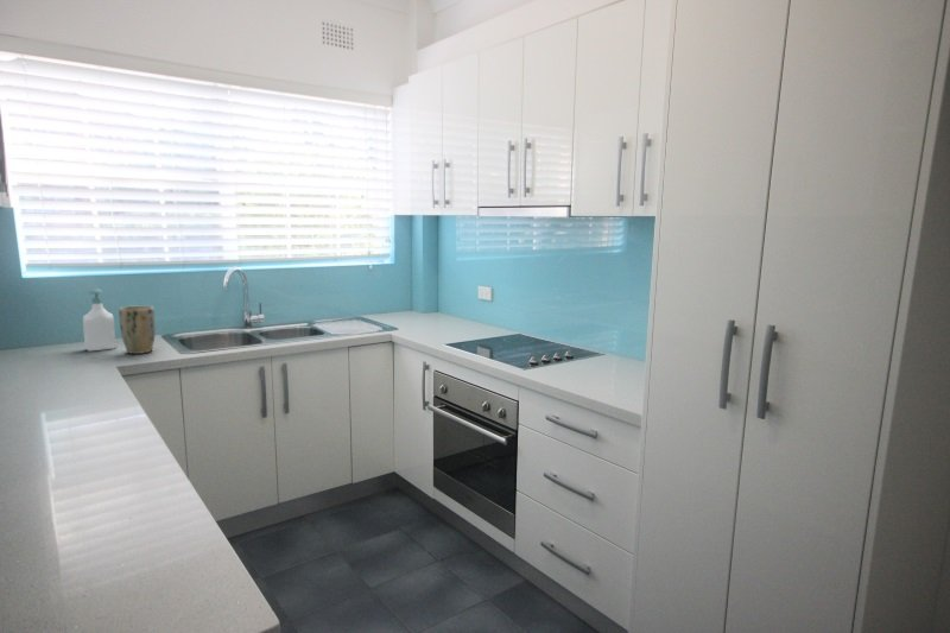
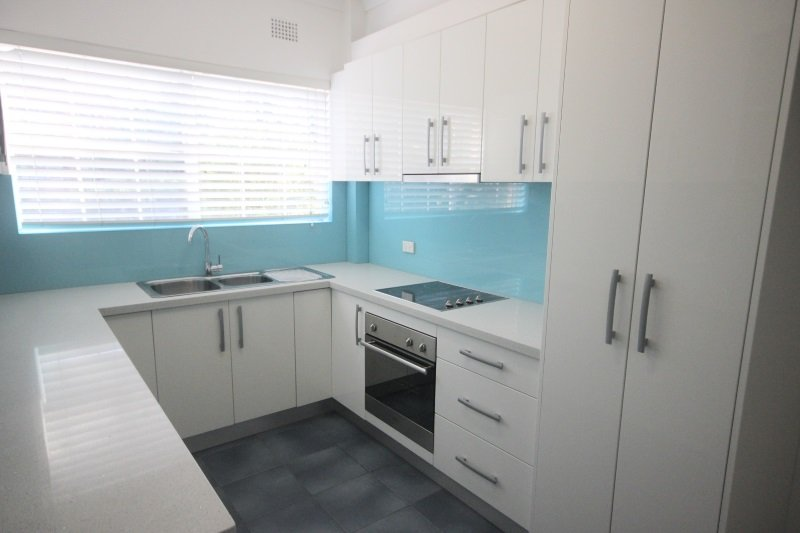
- soap bottle [82,287,118,353]
- plant pot [118,305,157,355]
